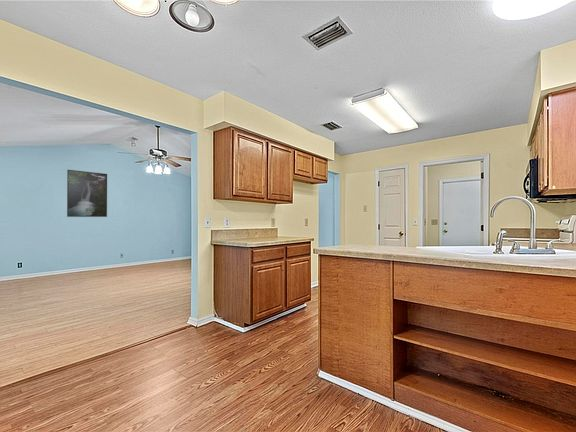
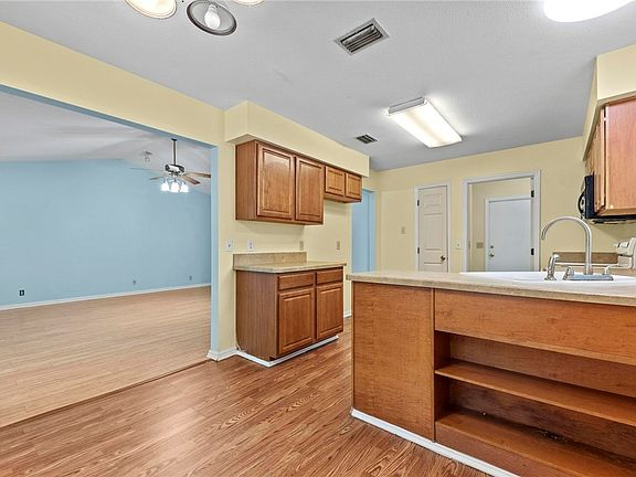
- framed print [66,169,108,218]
